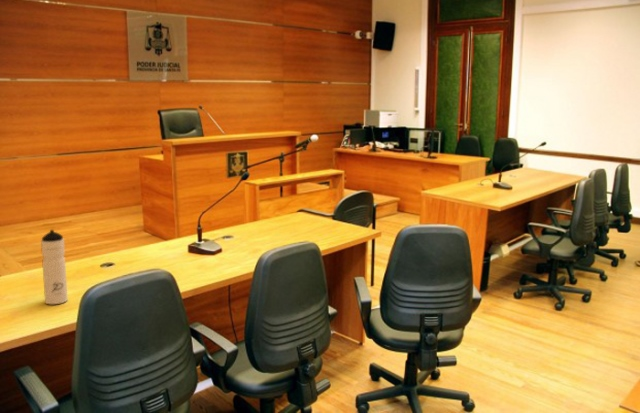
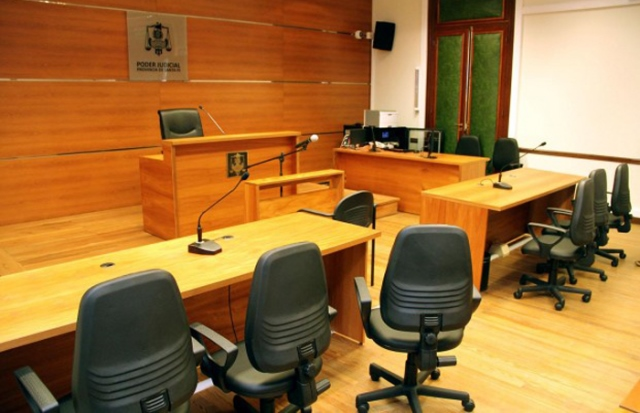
- water bottle [40,229,69,305]
